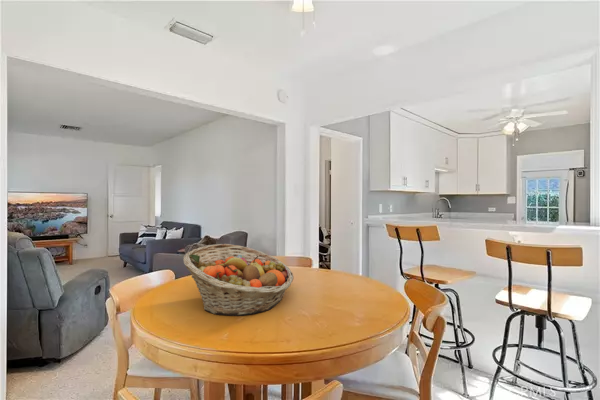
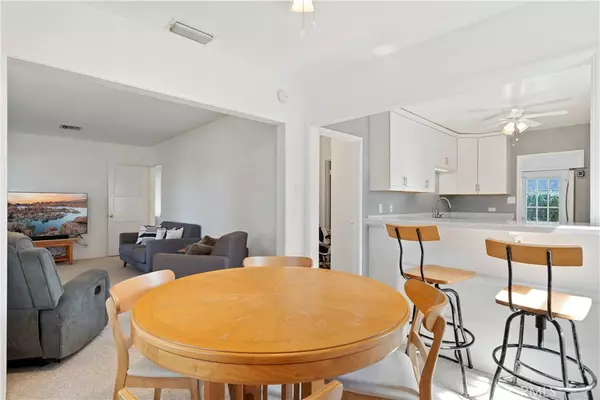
- fruit basket [182,243,295,317]
